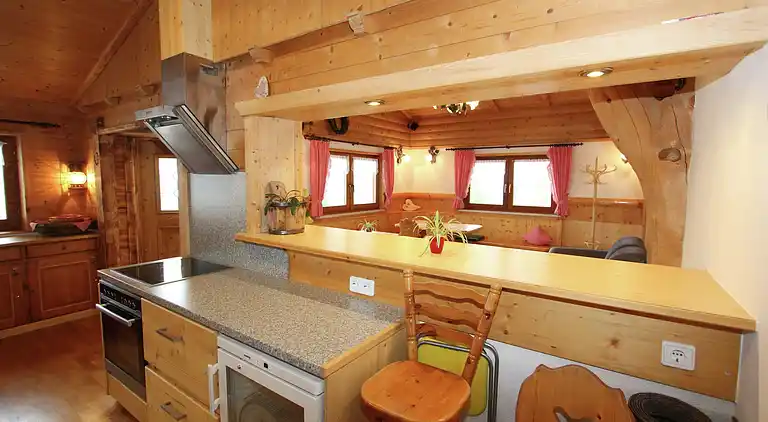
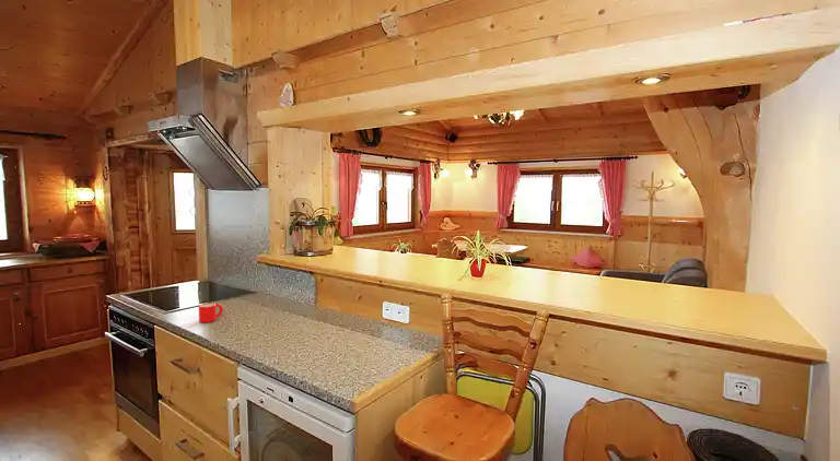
+ mug [198,303,223,323]
